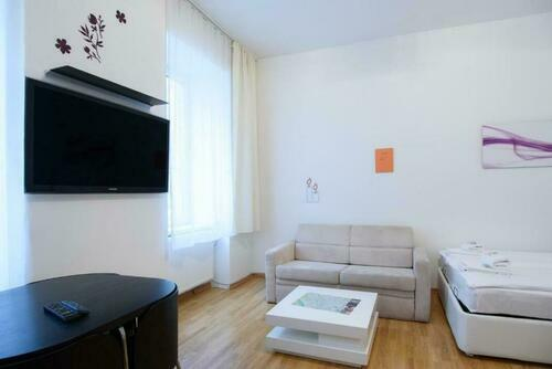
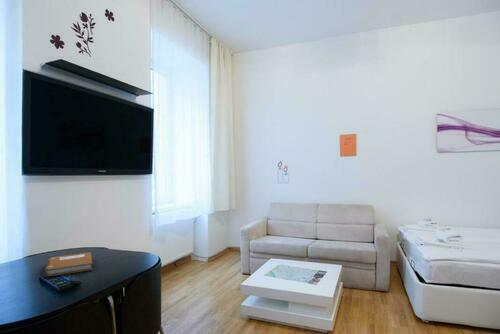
+ notebook [43,251,93,278]
